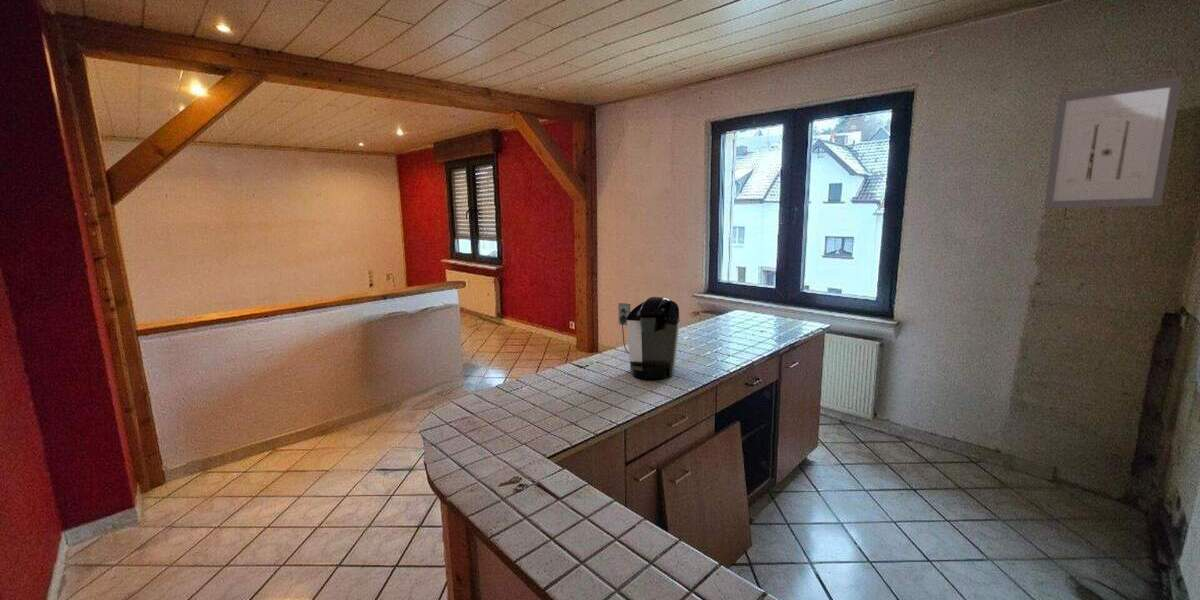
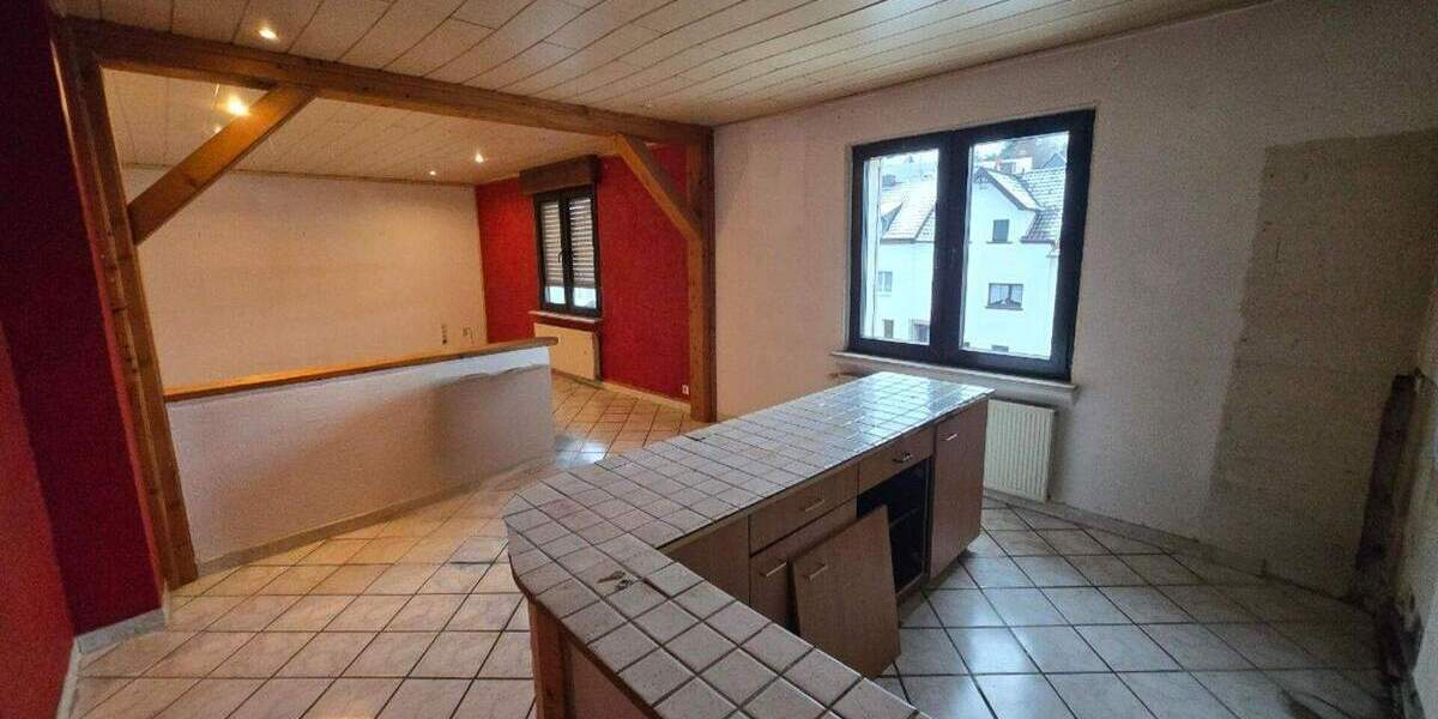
- coffee maker [617,296,681,380]
- wall art [1043,76,1184,209]
